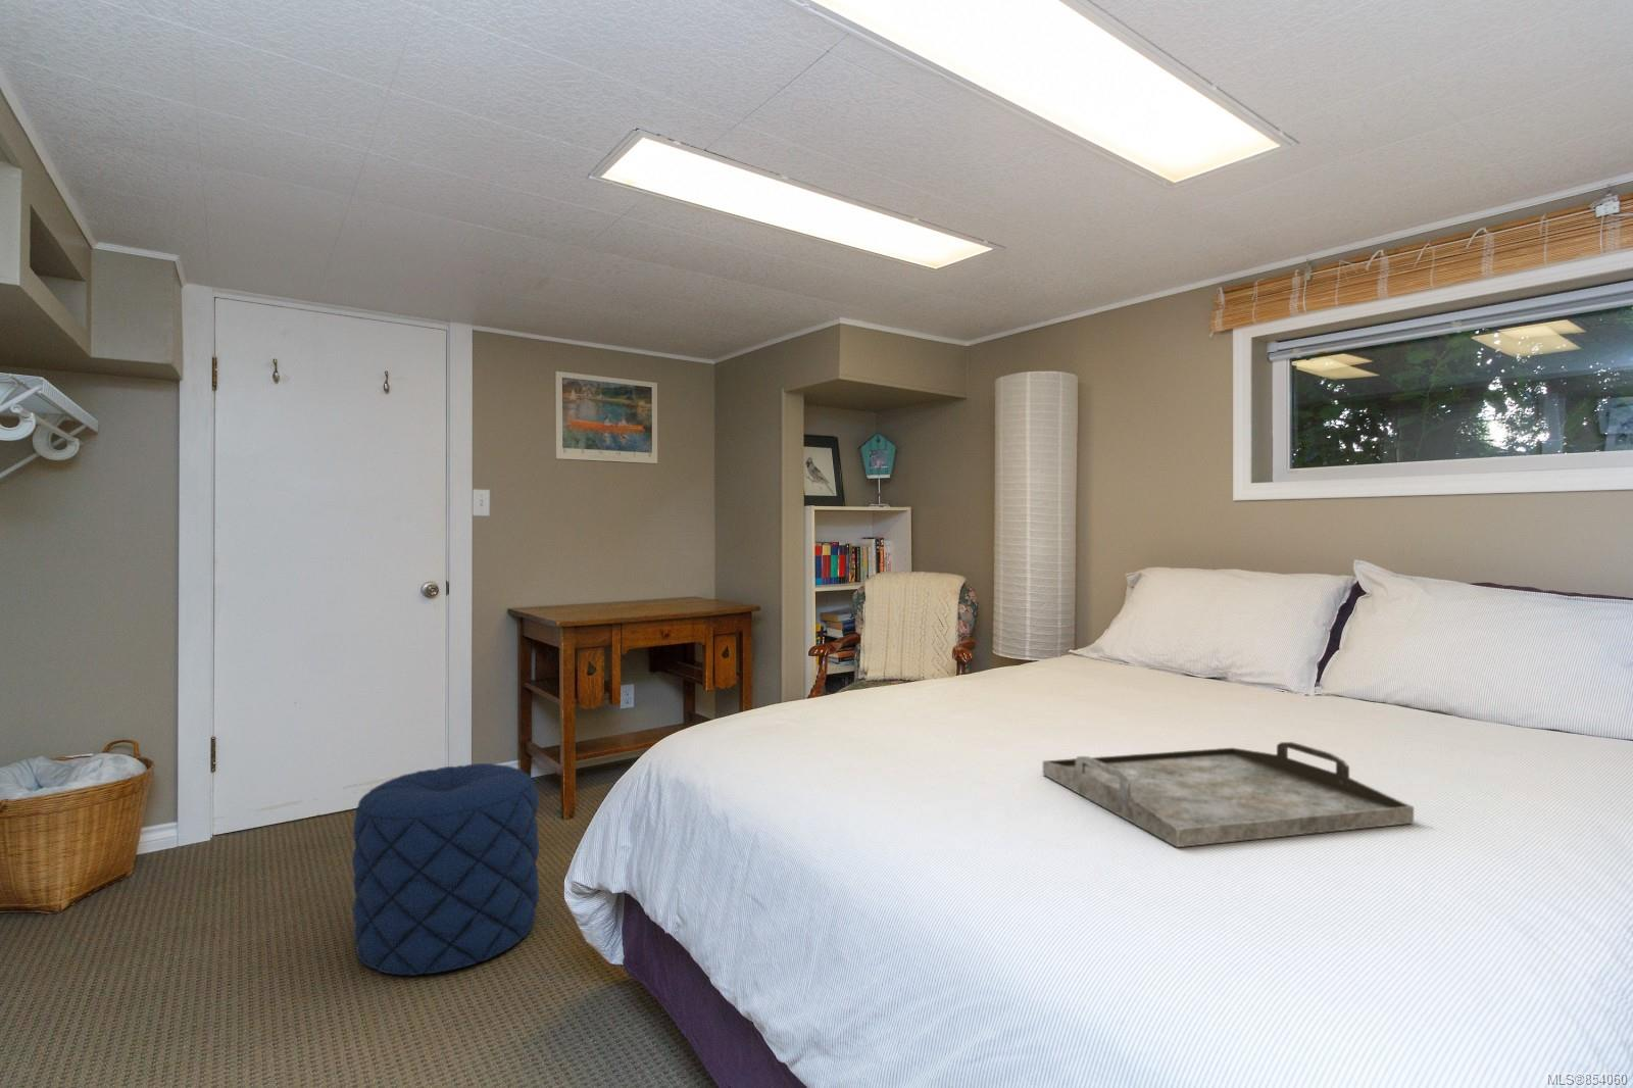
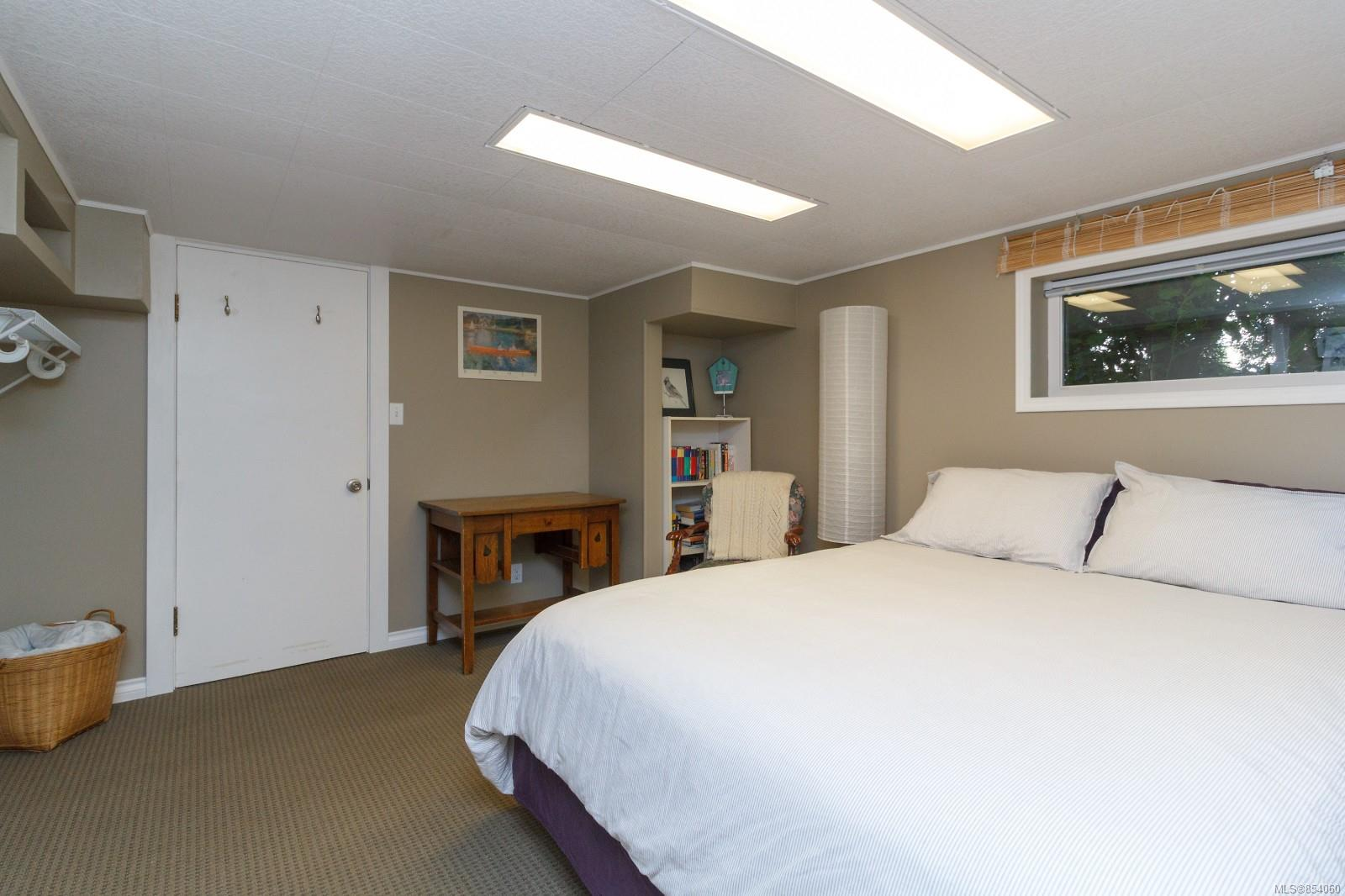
- pouf [351,763,540,976]
- serving tray [1042,741,1414,848]
